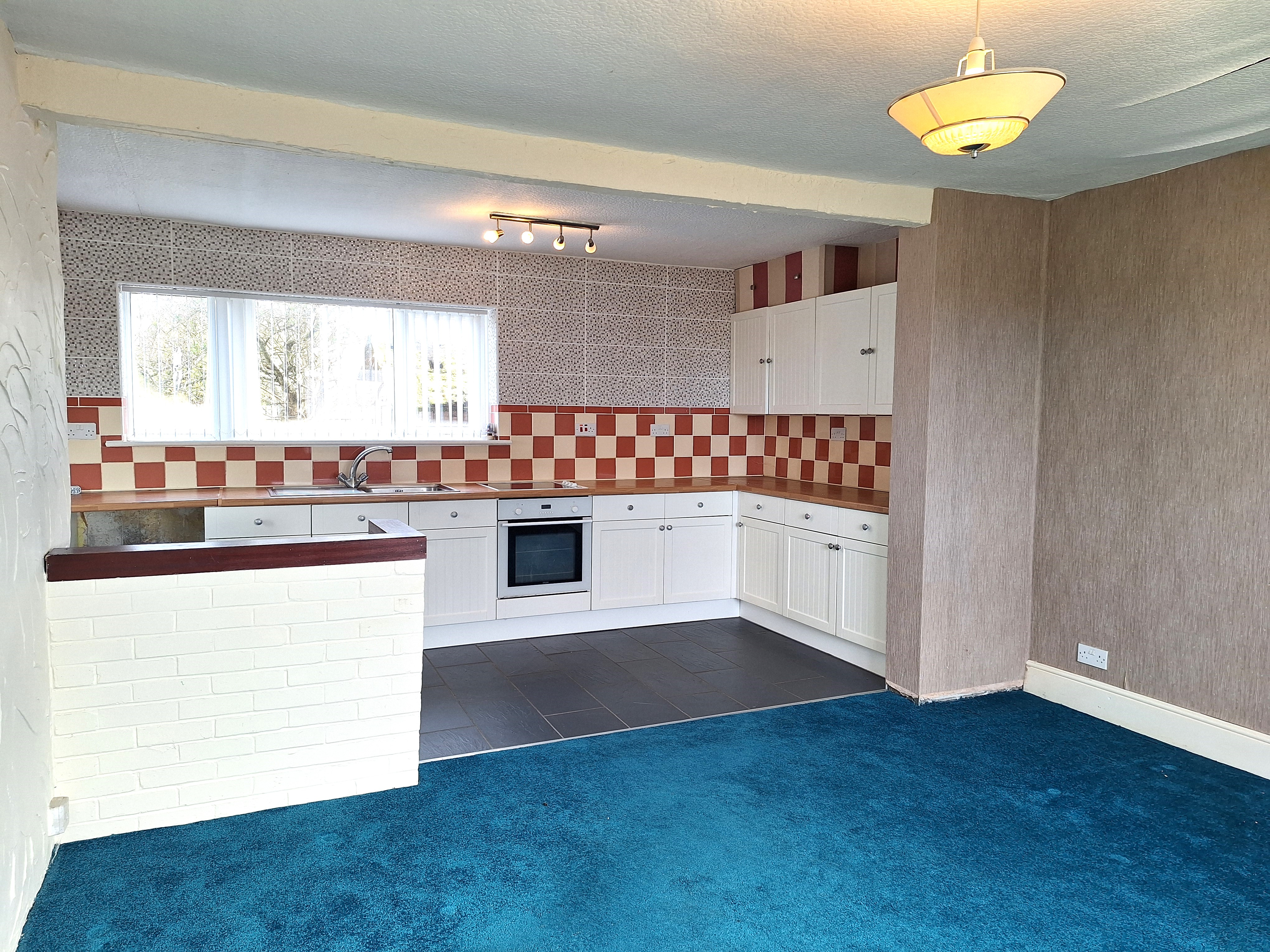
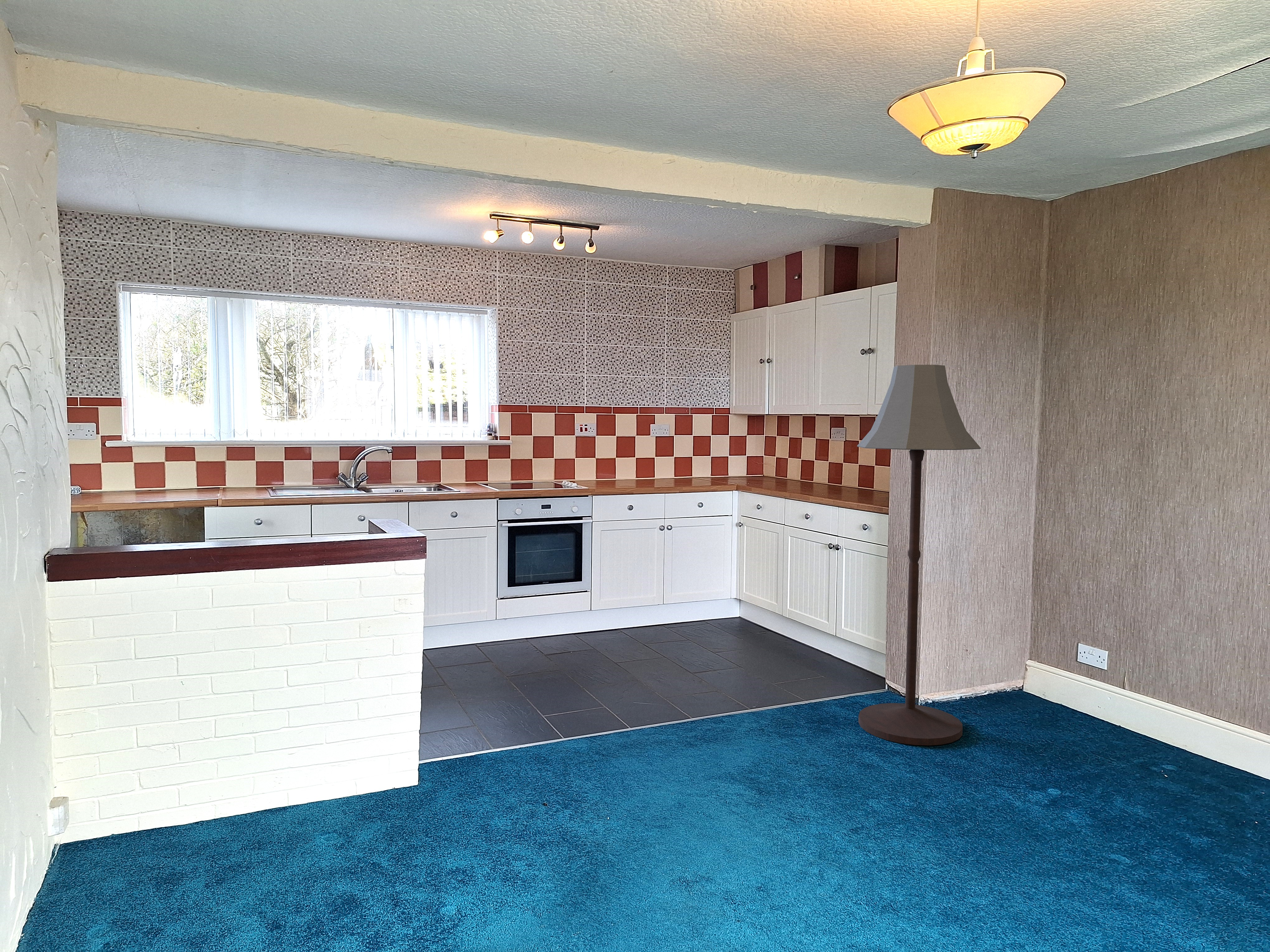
+ floor lamp [857,364,981,746]
